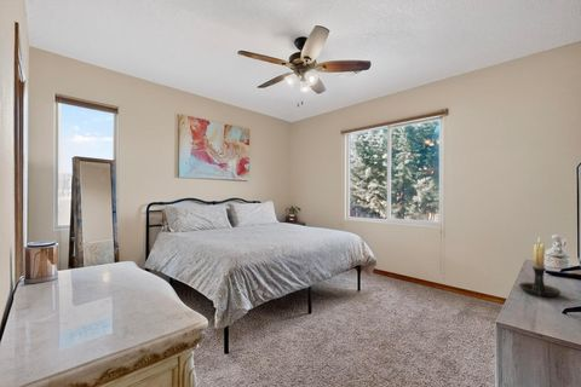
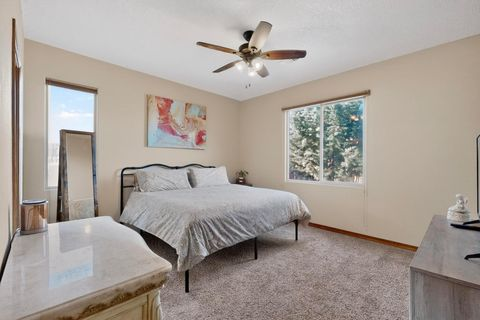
- candle holder [518,235,562,299]
